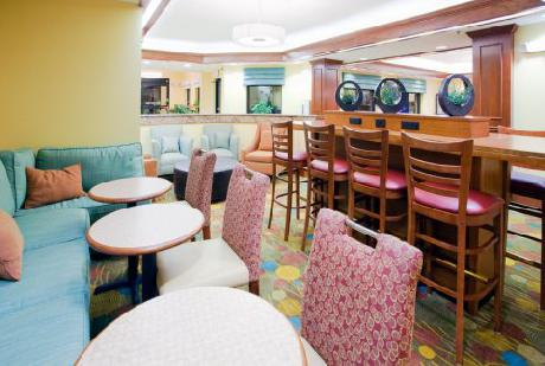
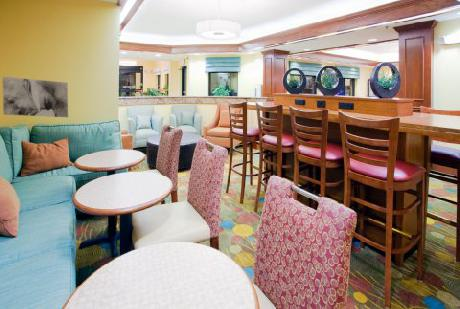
+ wall art [2,76,69,118]
